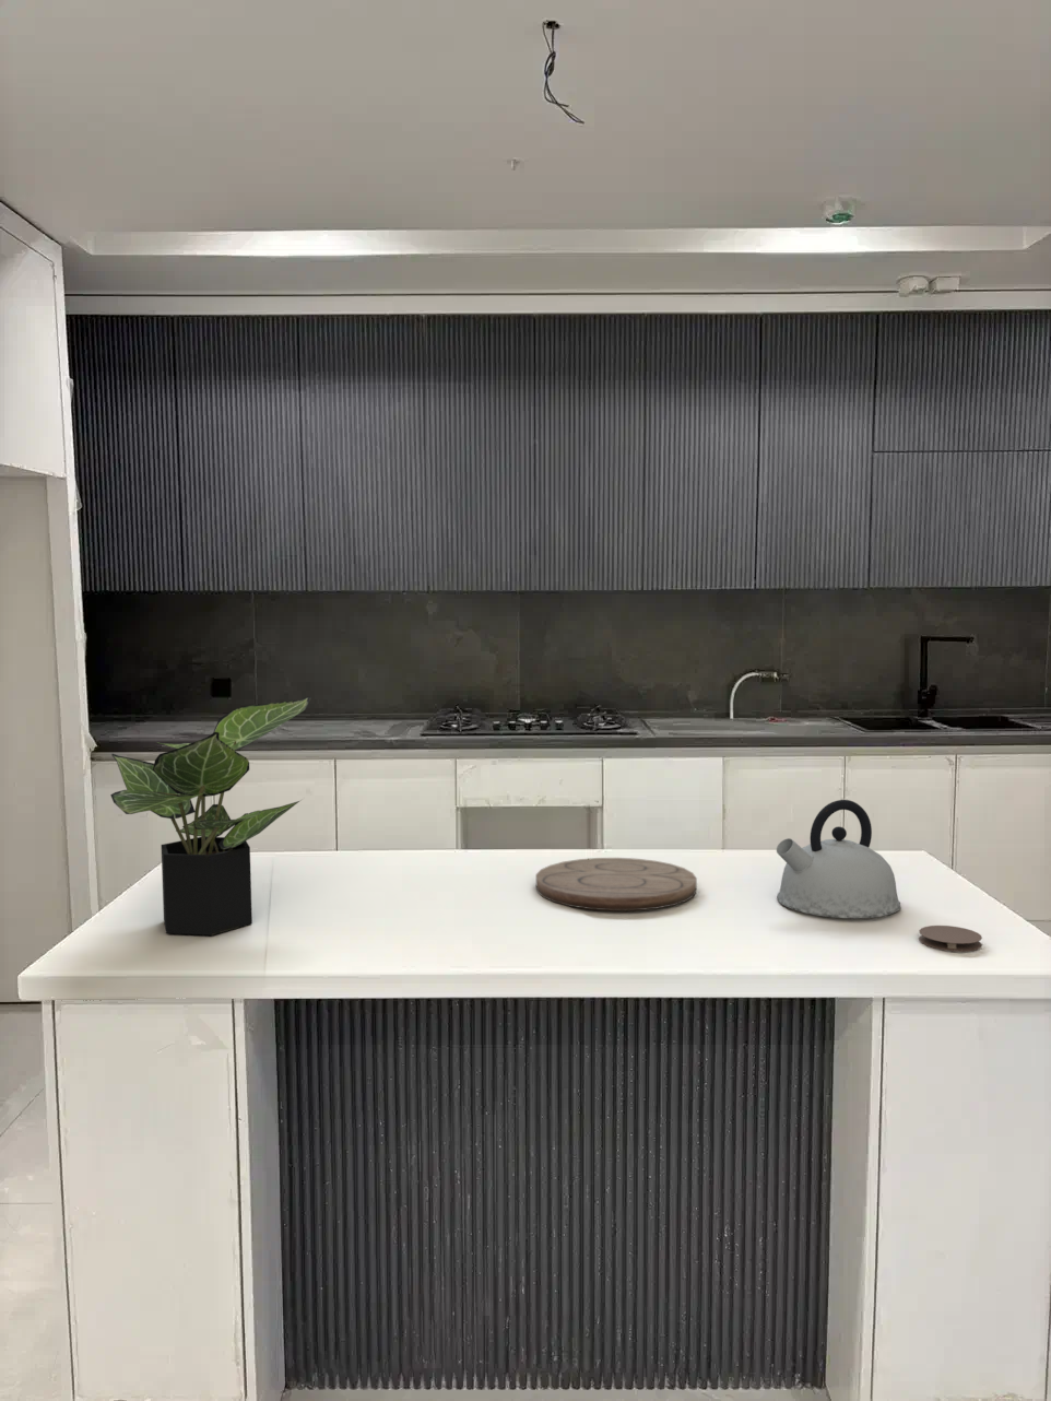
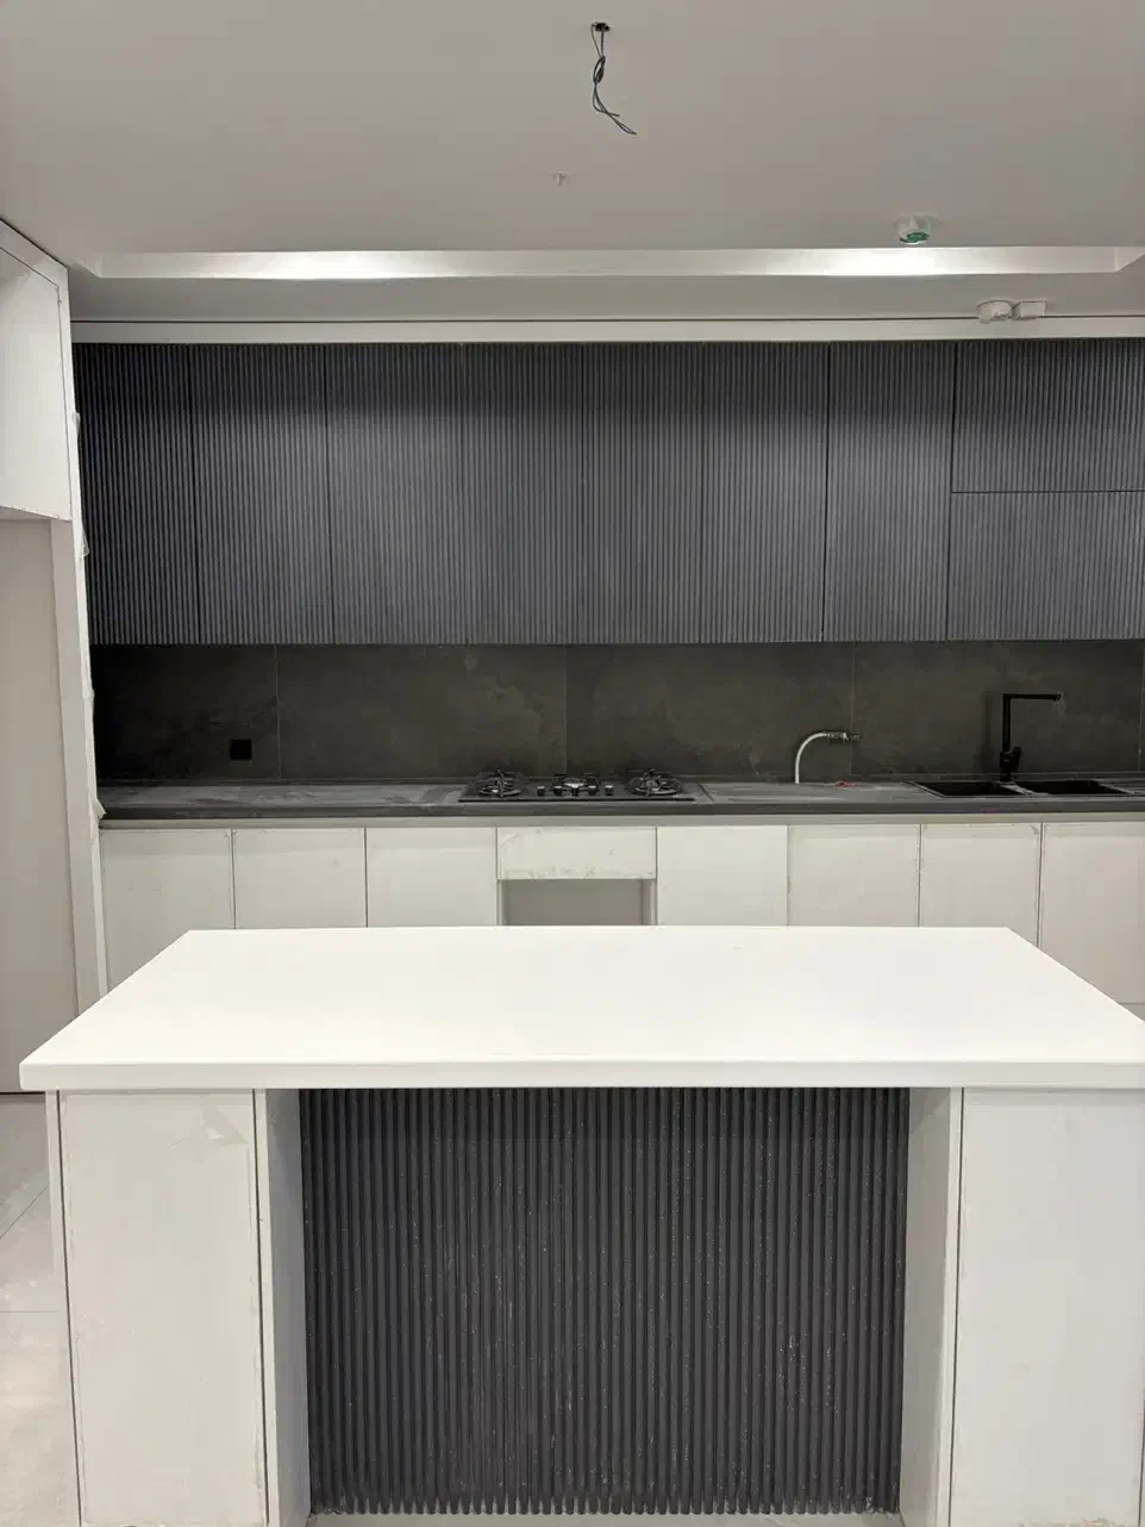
- kettle [776,799,901,919]
- coaster [917,924,984,953]
- potted plant [109,697,312,936]
- cutting board [535,857,698,912]
